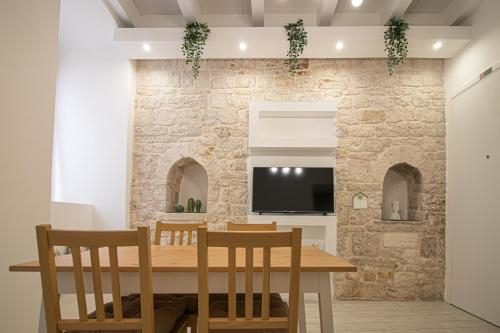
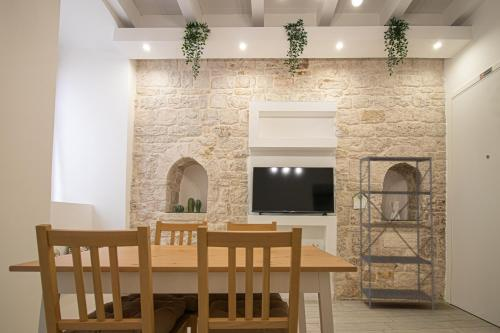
+ shelving unit [359,156,435,311]
